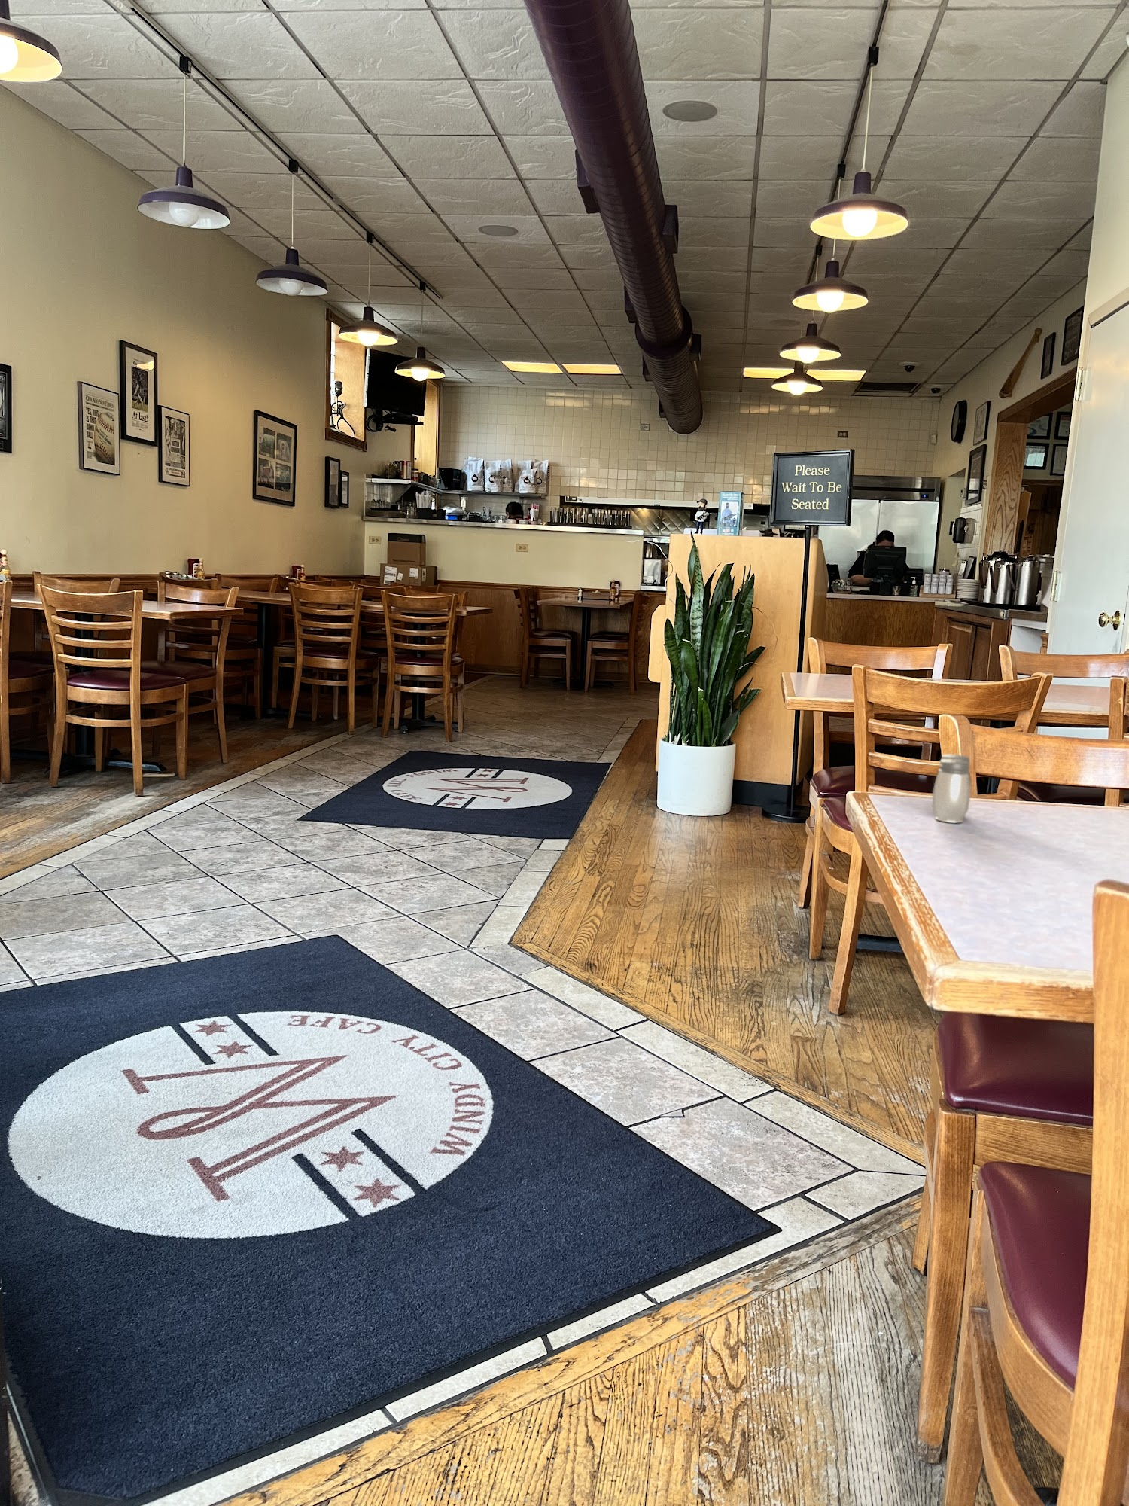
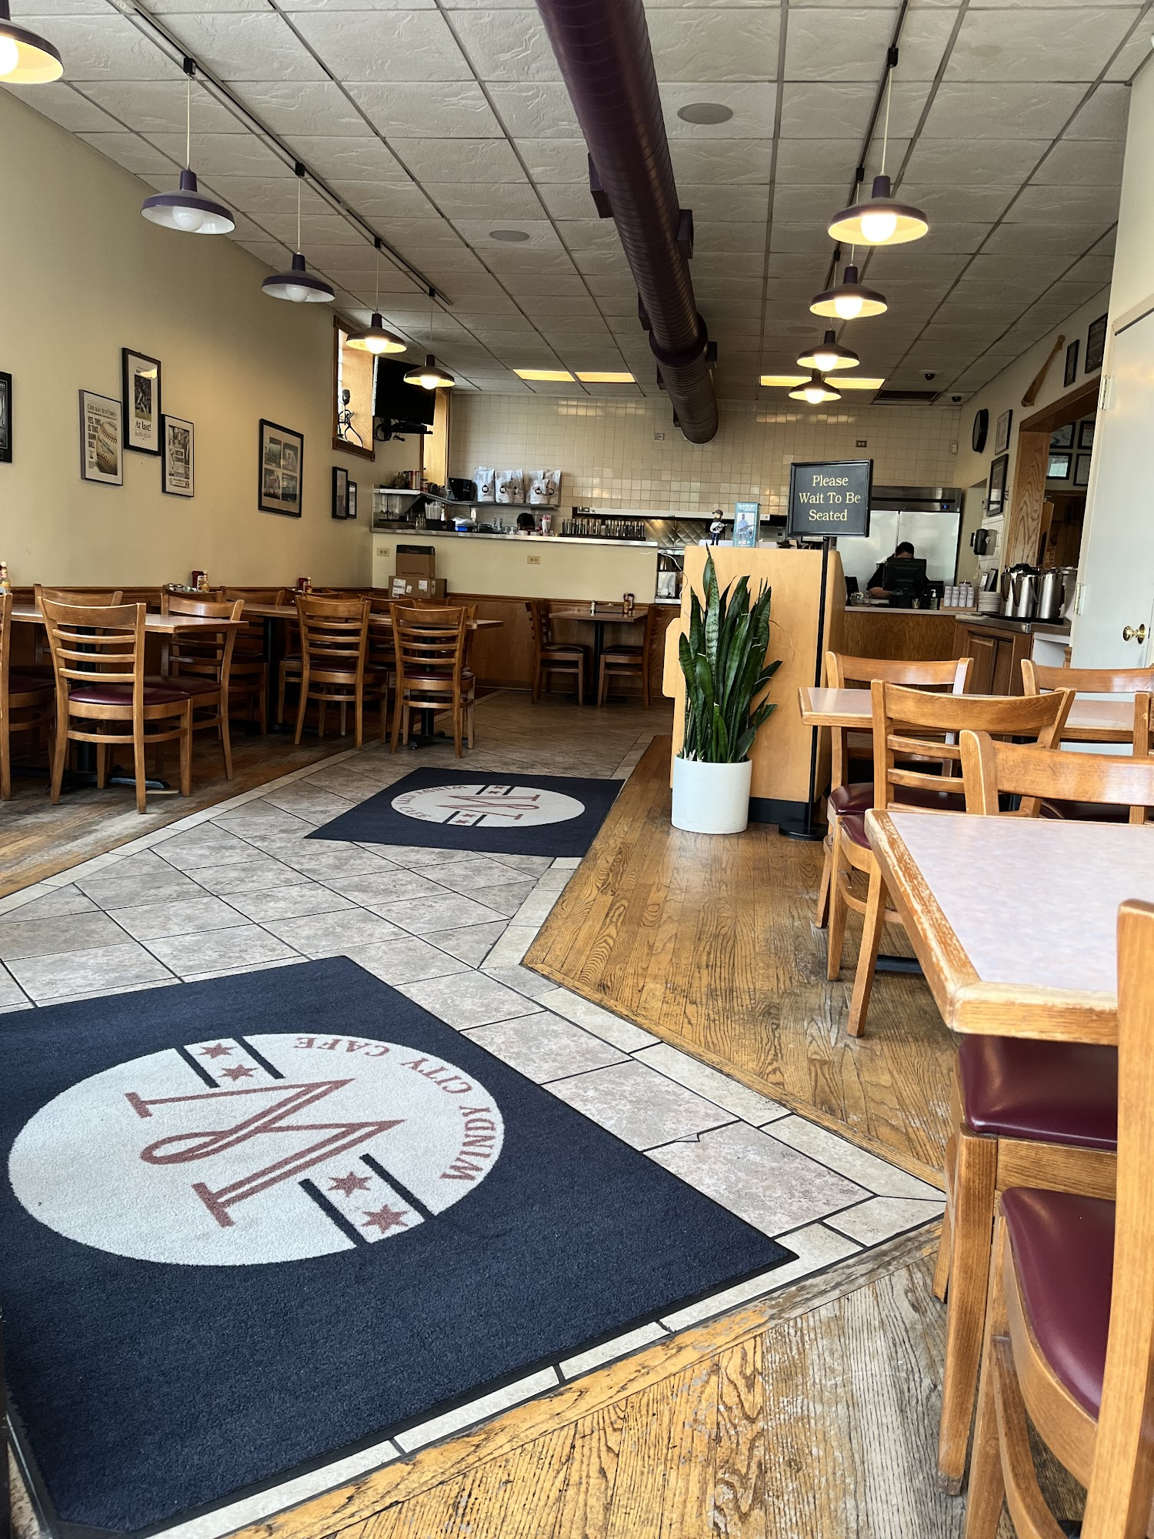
- salt and pepper shaker [931,753,971,823]
